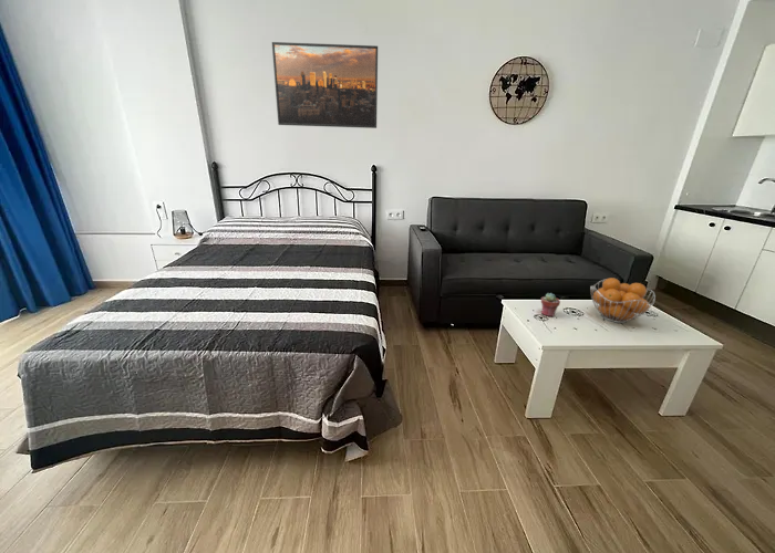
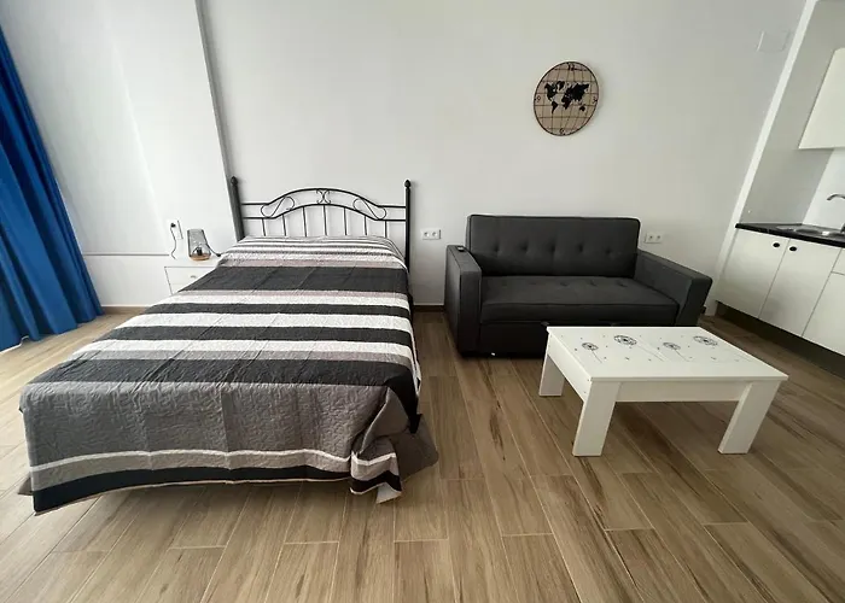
- fruit basket [589,276,657,324]
- potted succulent [540,292,561,317]
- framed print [271,41,379,129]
